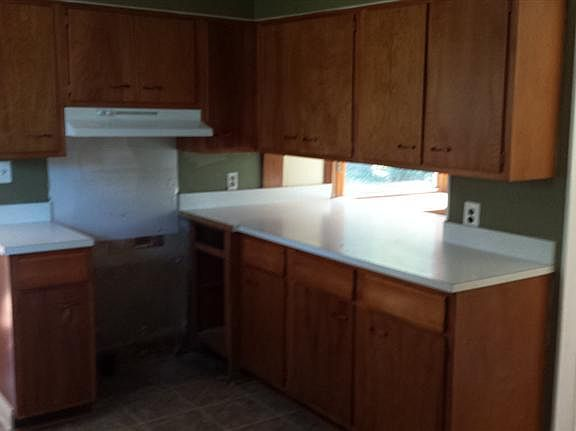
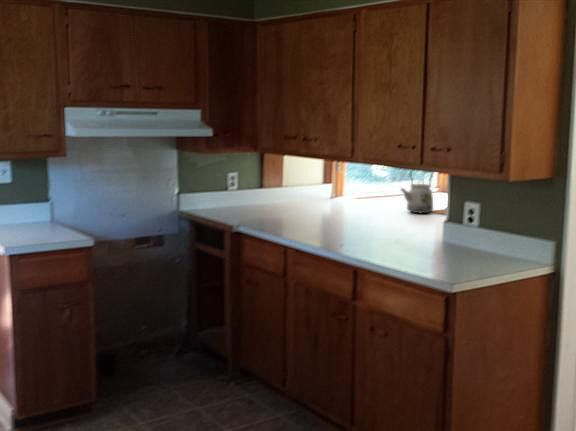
+ kettle [399,170,434,214]
